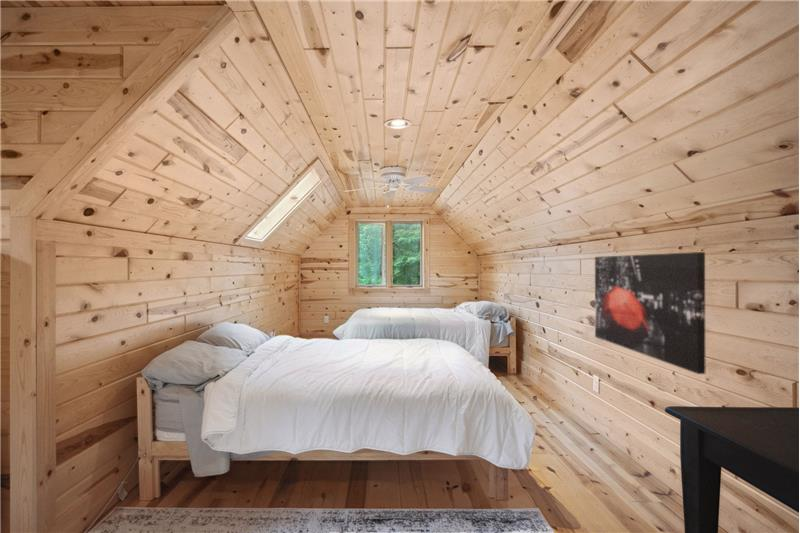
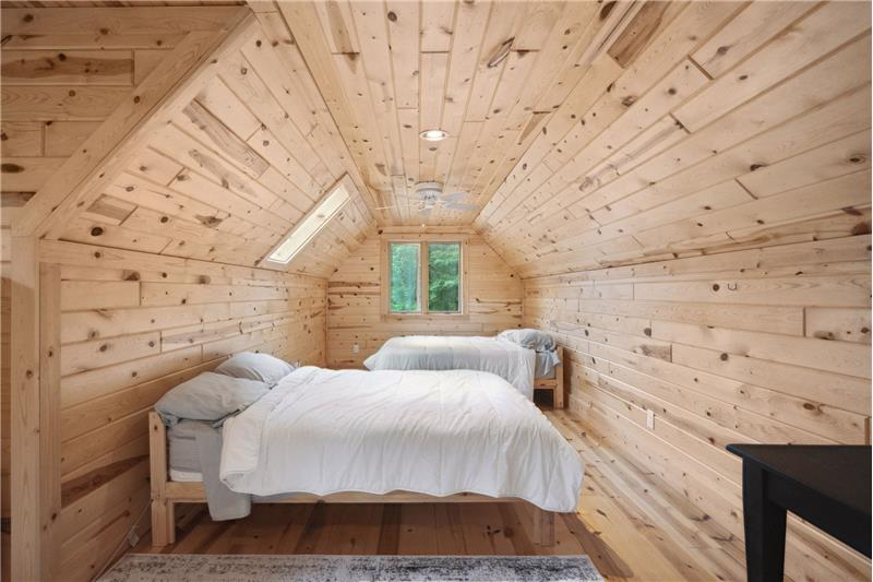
- wall art [594,251,706,375]
